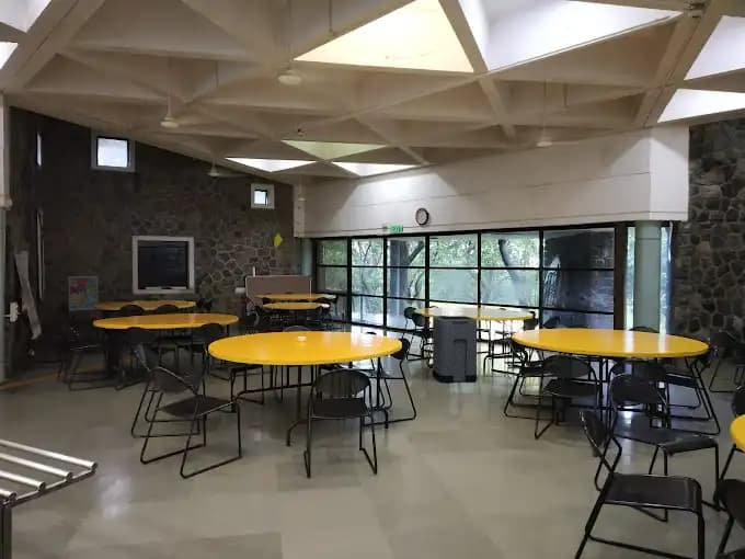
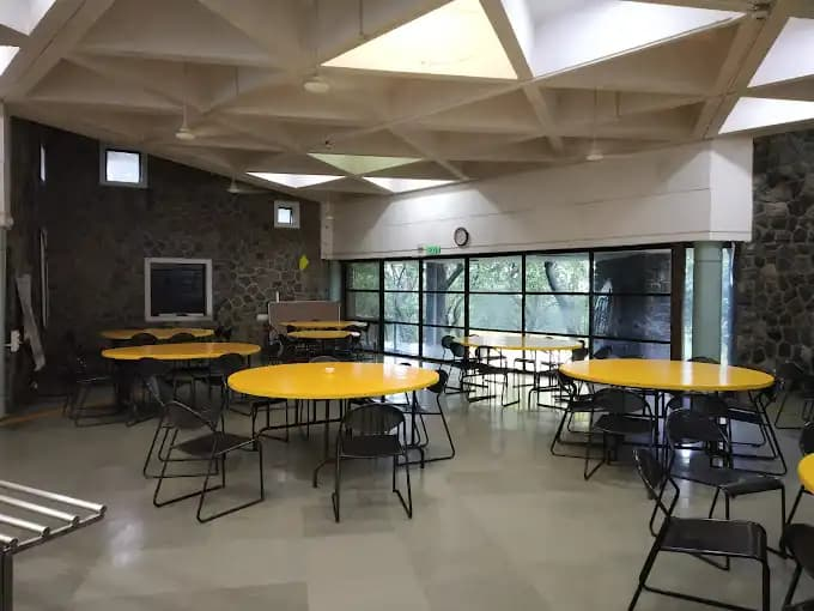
- wall art [68,275,99,311]
- trash can [432,315,479,384]
